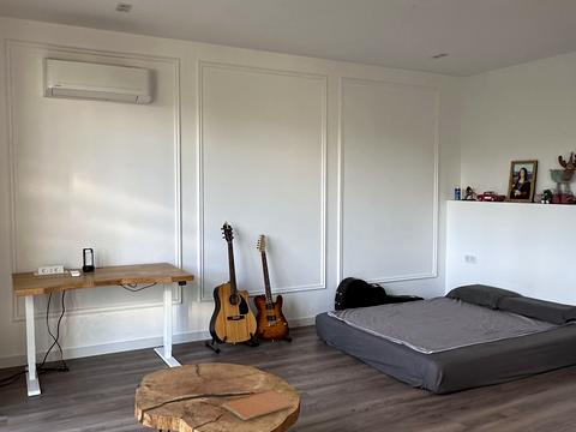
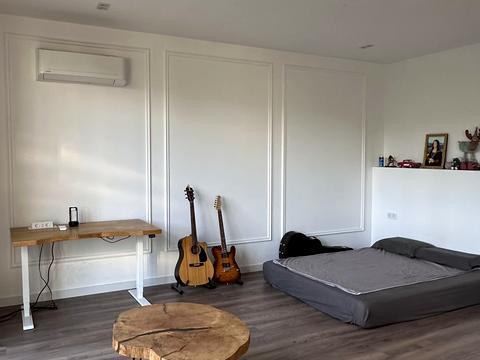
- book [221,390,295,421]
